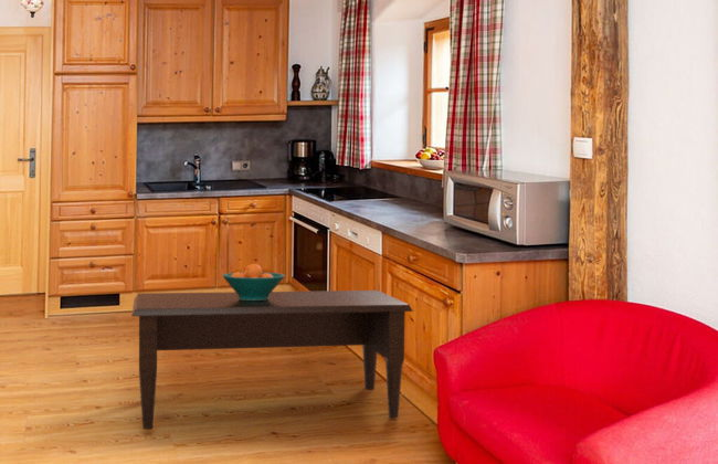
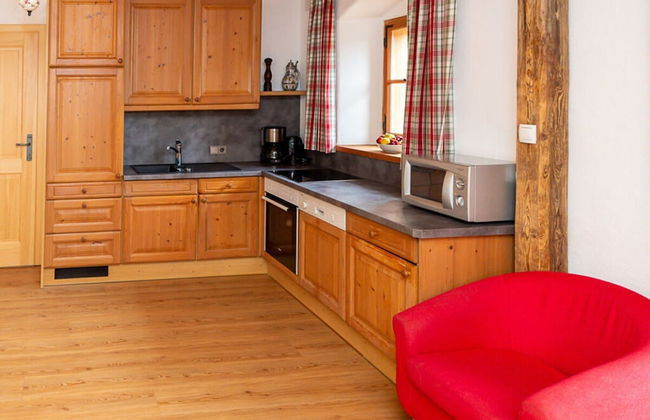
- fruit bowl [221,263,286,300]
- coffee table [130,289,414,431]
